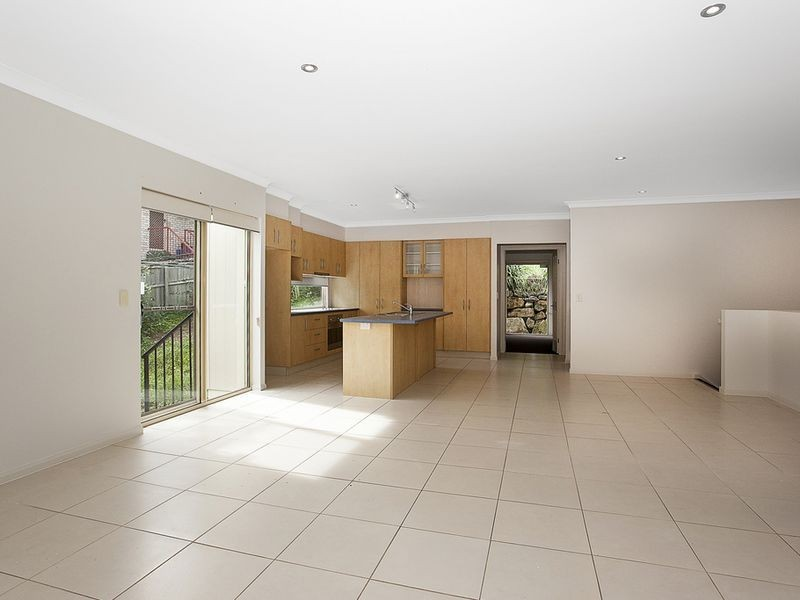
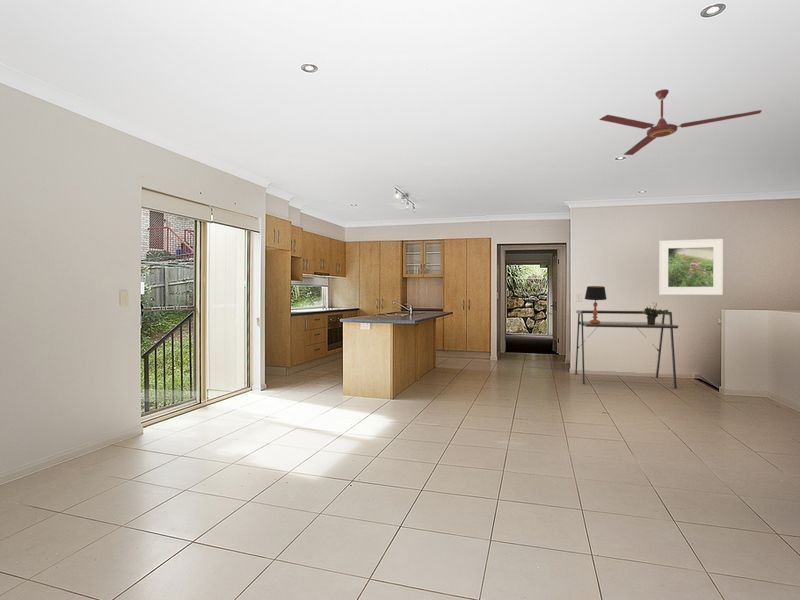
+ ceiling fan [599,88,762,156]
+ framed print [658,238,724,296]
+ potted plant [641,302,669,325]
+ table lamp [584,285,607,324]
+ desk [574,309,679,389]
